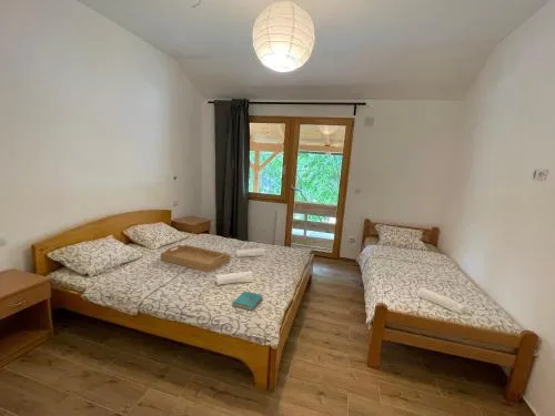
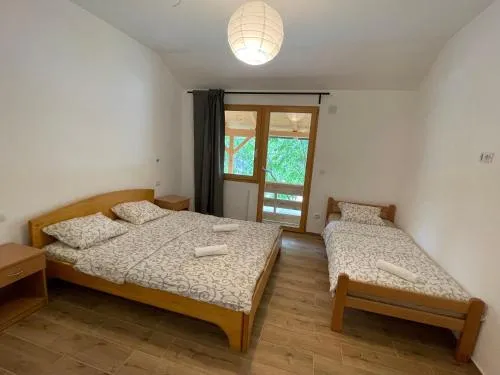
- serving tray [160,244,231,273]
- book [231,291,264,312]
